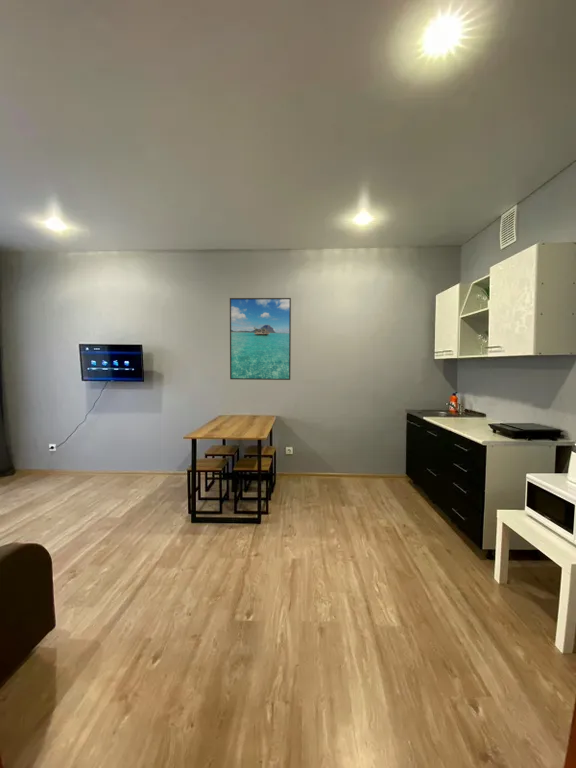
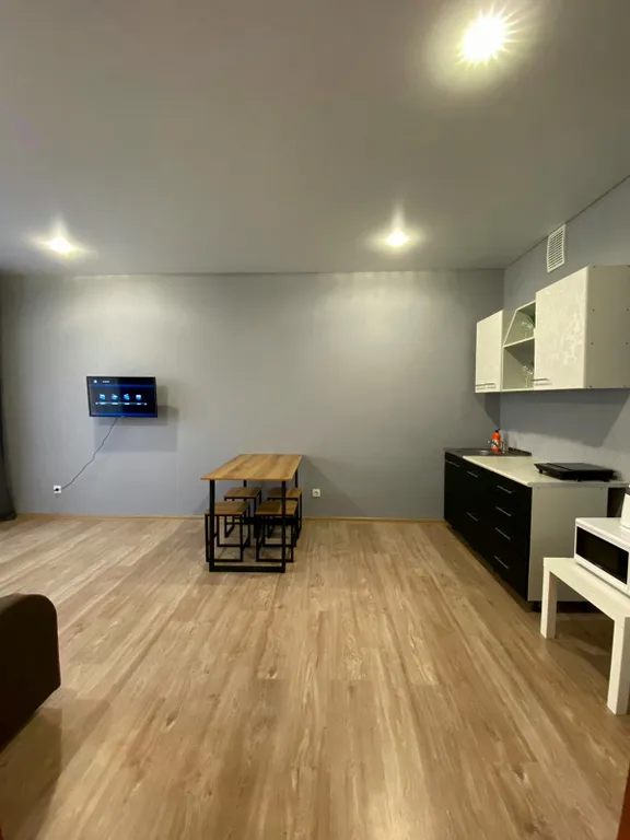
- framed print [229,297,292,381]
